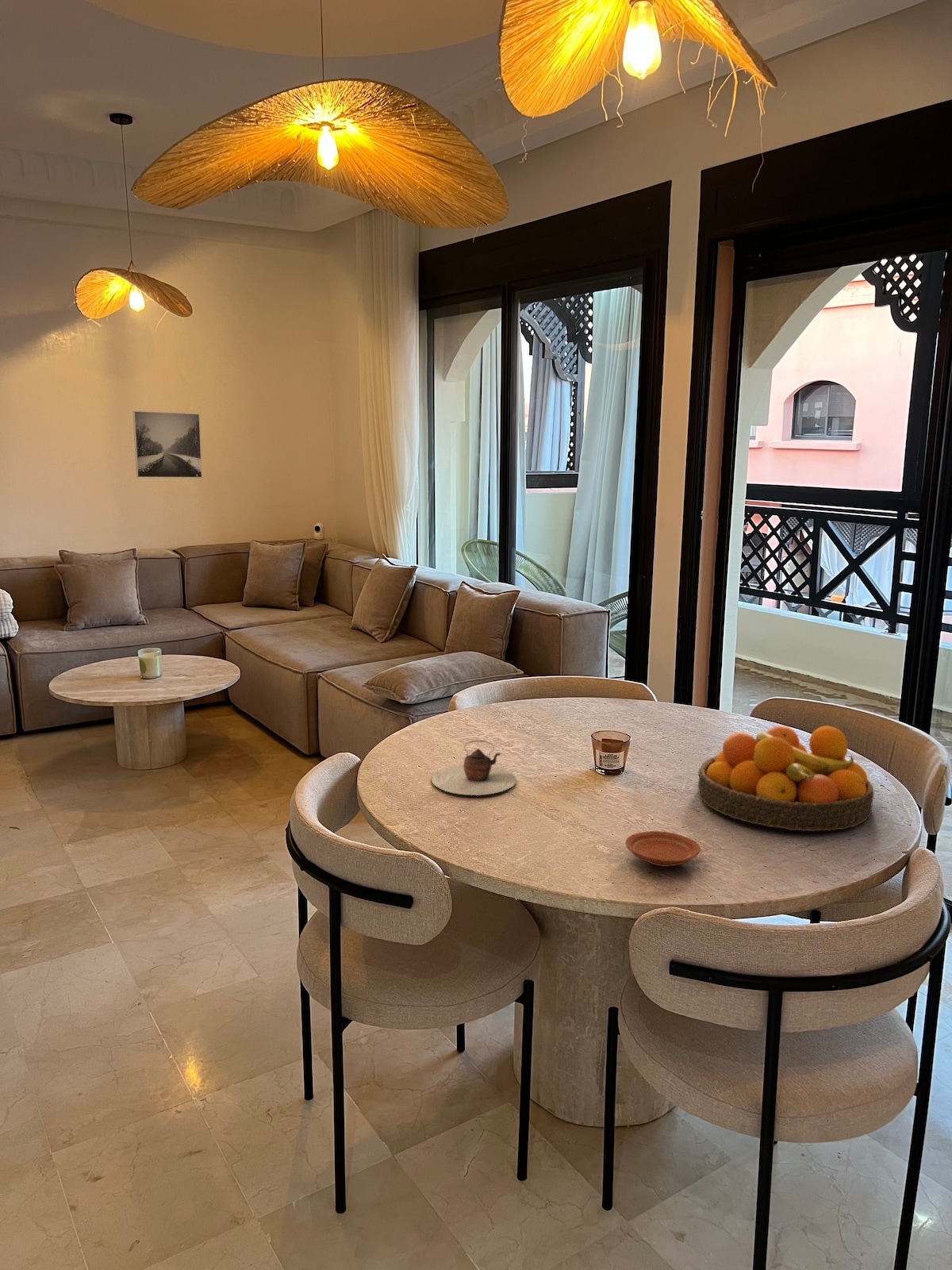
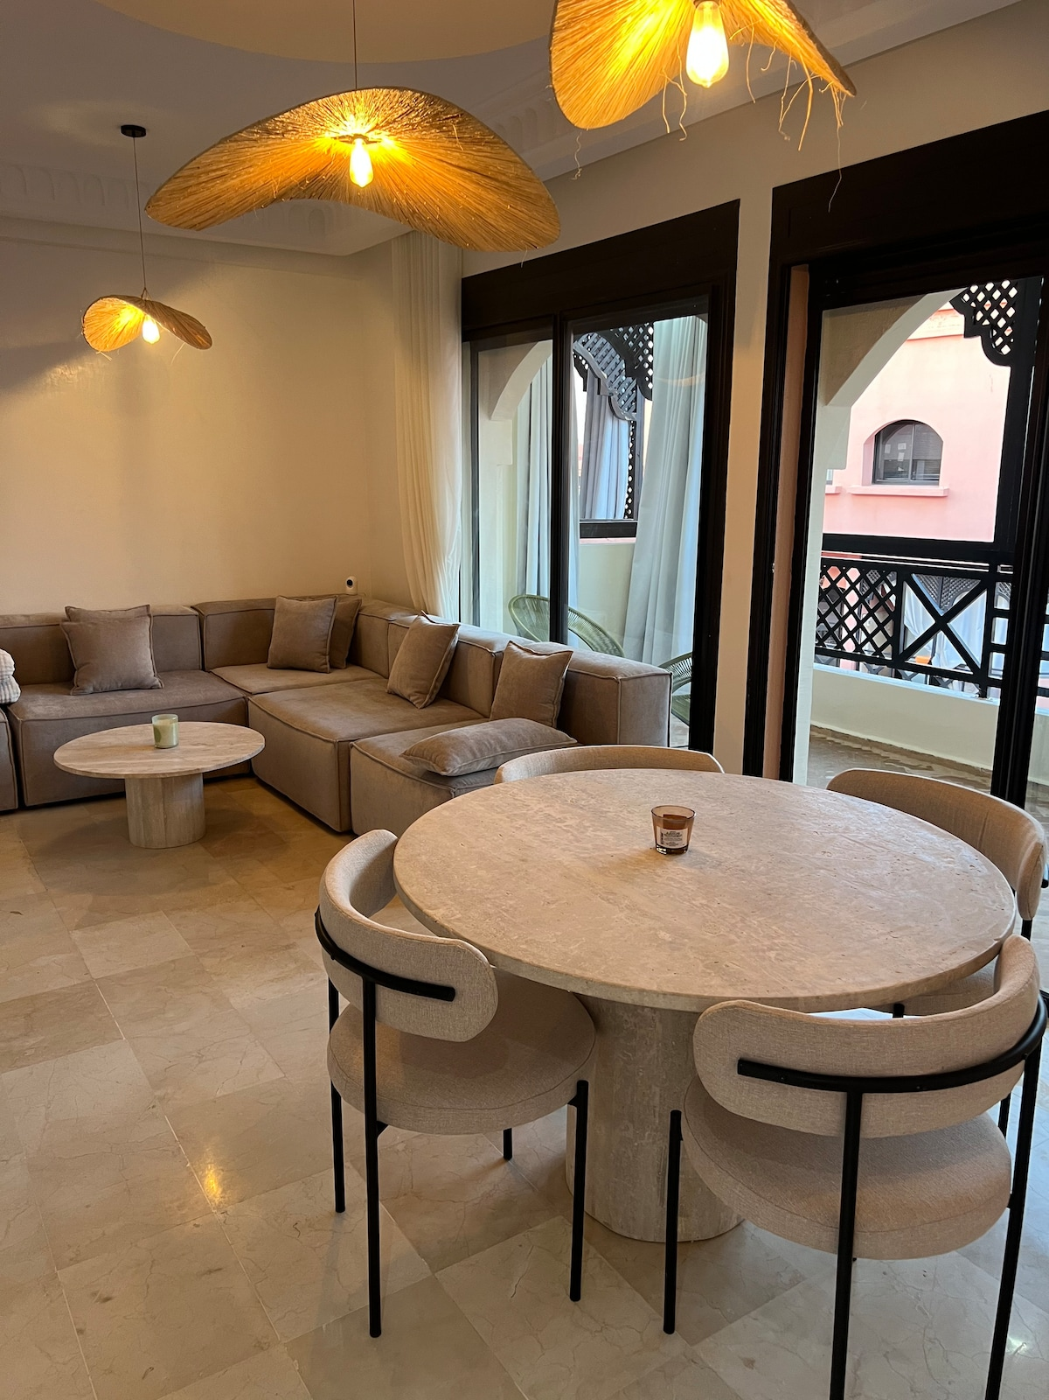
- fruit bowl [697,725,875,832]
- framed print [132,410,203,479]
- plate [624,830,701,868]
- teapot [431,740,517,796]
